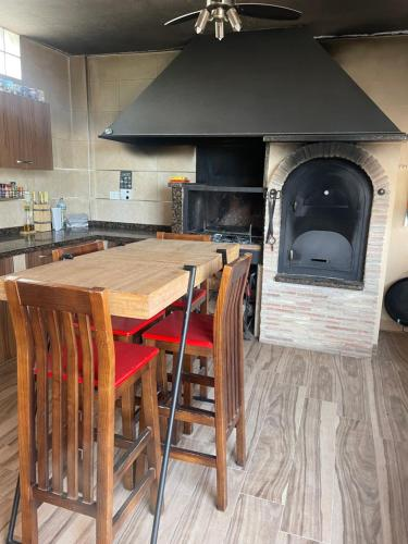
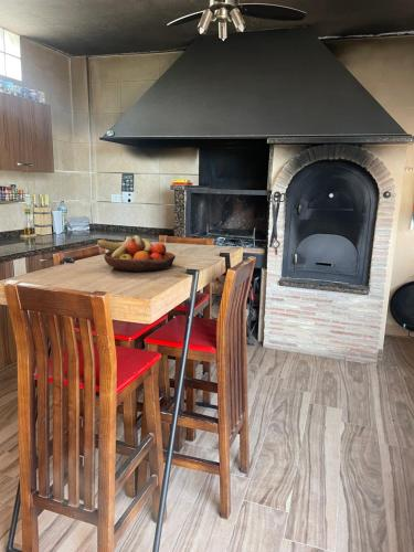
+ fruit bowl [96,234,177,273]
